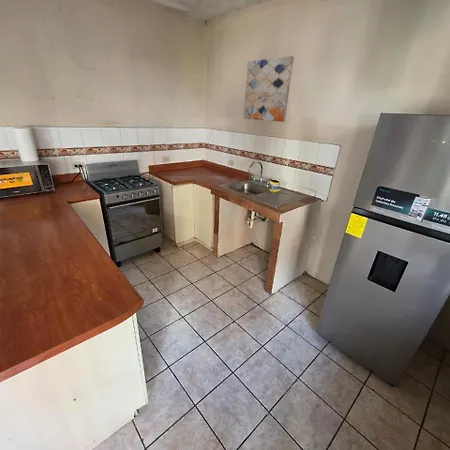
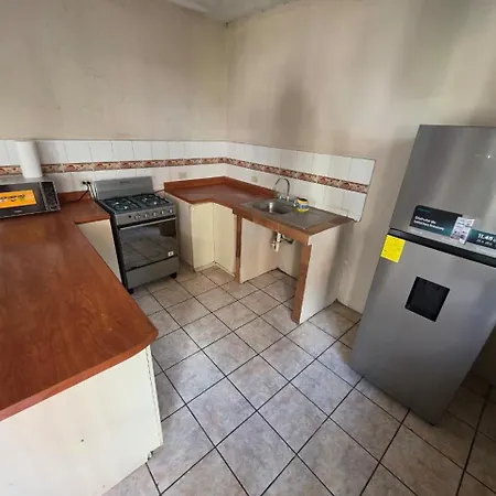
- wall art [243,55,295,123]
